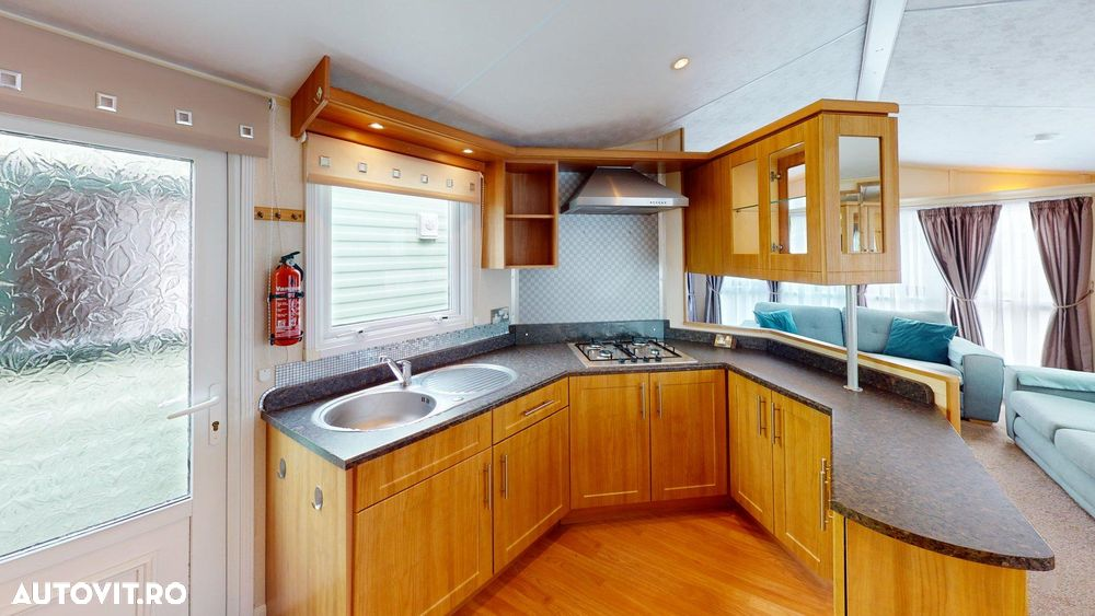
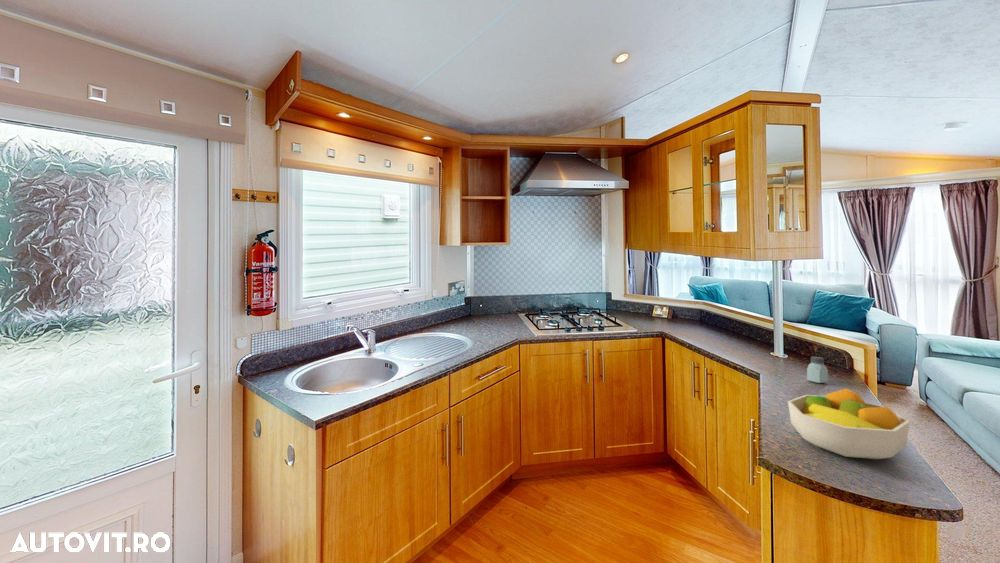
+ fruit bowl [787,387,911,460]
+ saltshaker [806,356,829,384]
